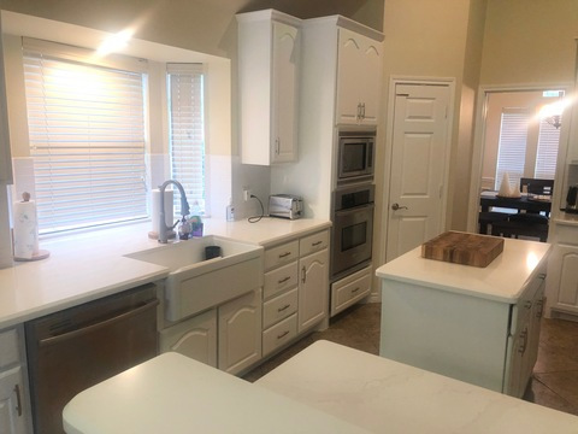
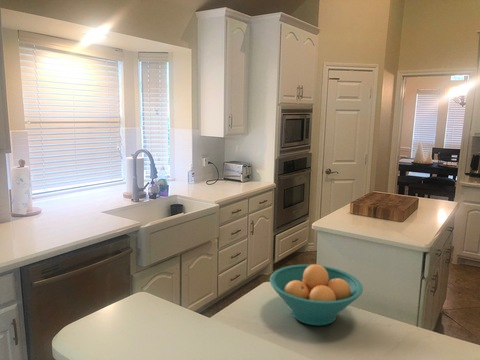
+ fruit bowl [269,263,364,327]
